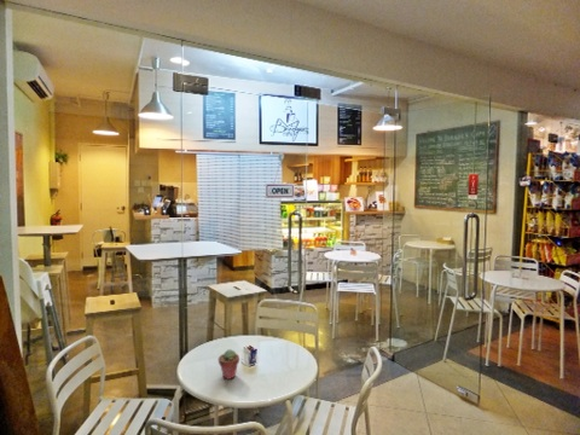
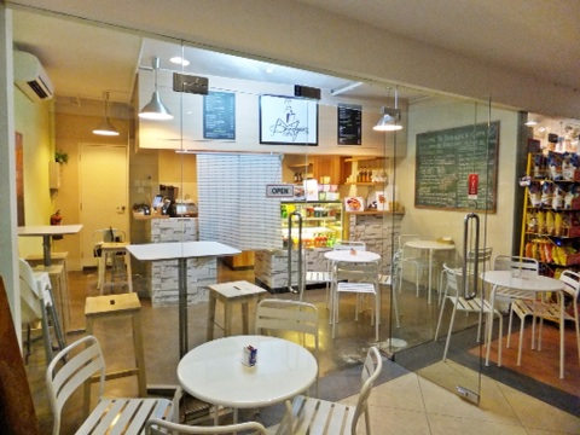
- potted succulent [218,348,240,381]
